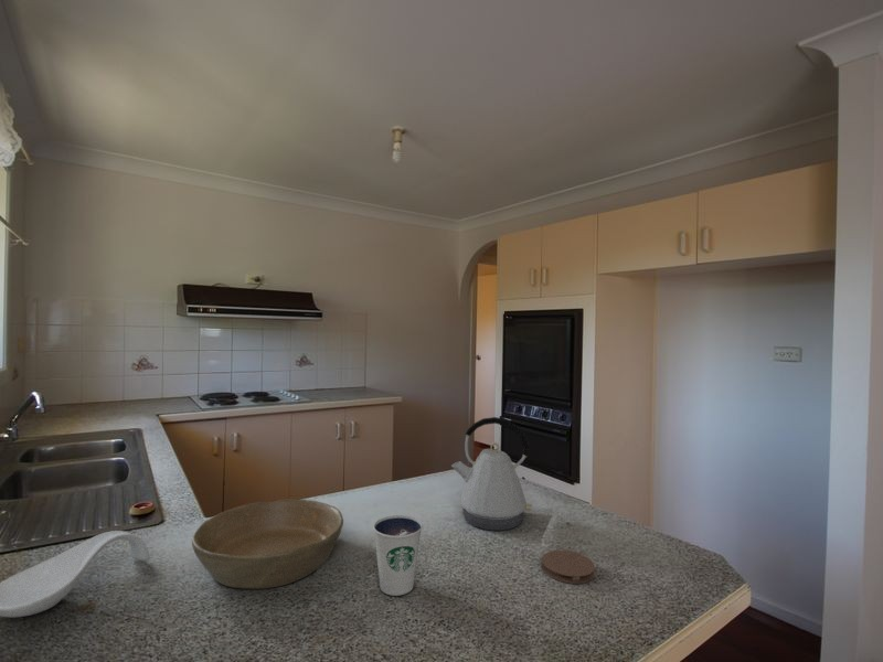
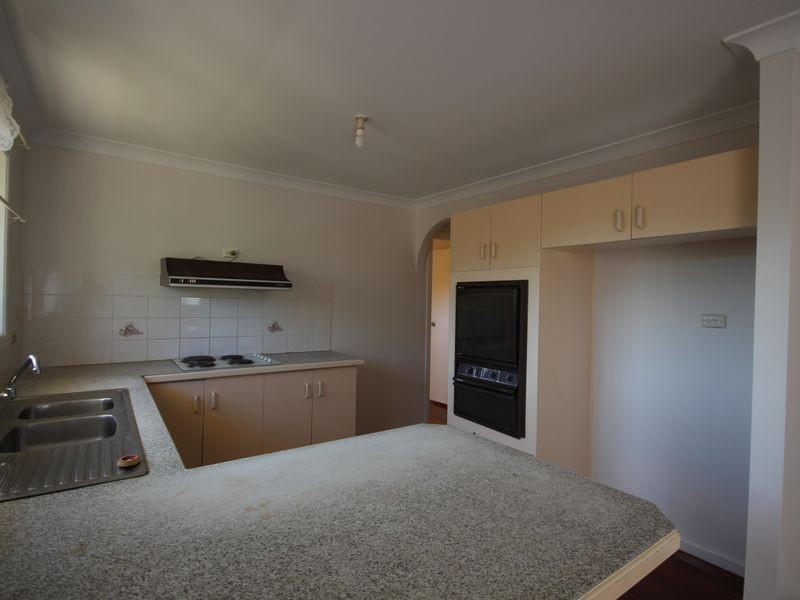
- kettle [450,416,533,532]
- dixie cup [372,514,424,597]
- spoon rest [0,530,150,618]
- bowl [191,498,344,590]
- coaster [541,548,596,585]
